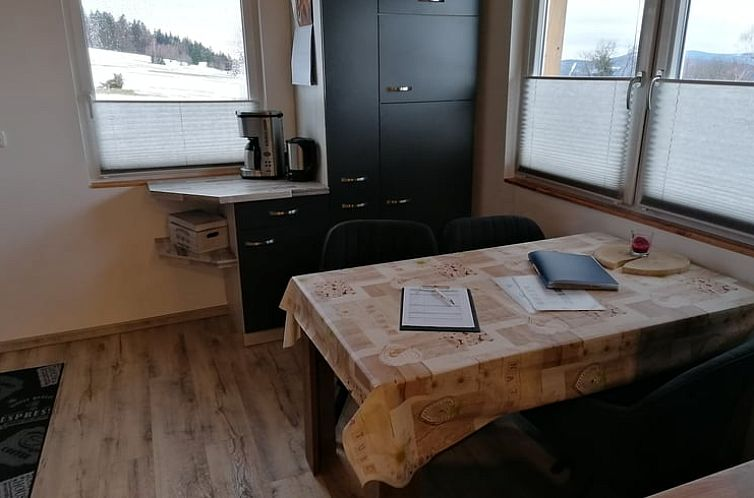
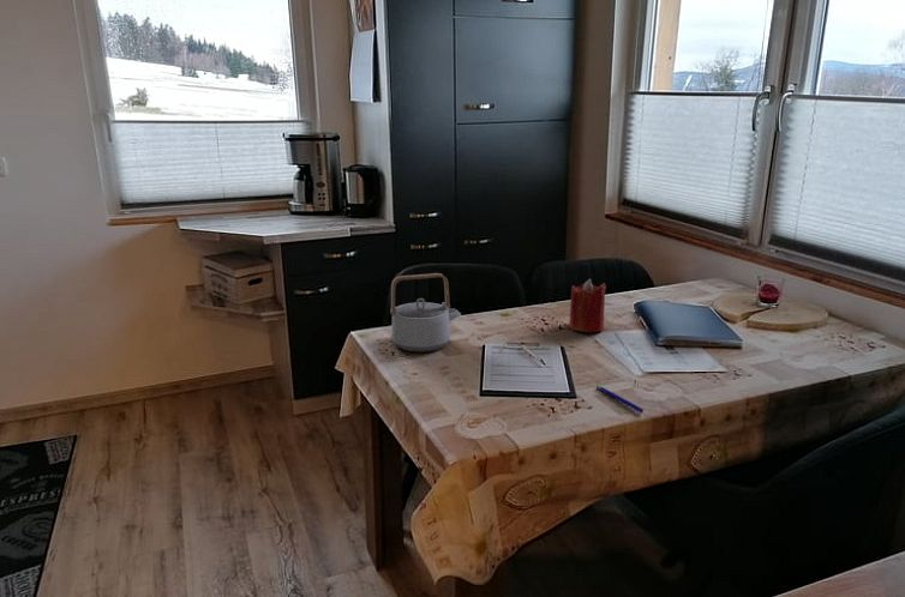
+ candle [568,278,607,333]
+ teapot [389,272,462,354]
+ pen [595,385,645,414]
